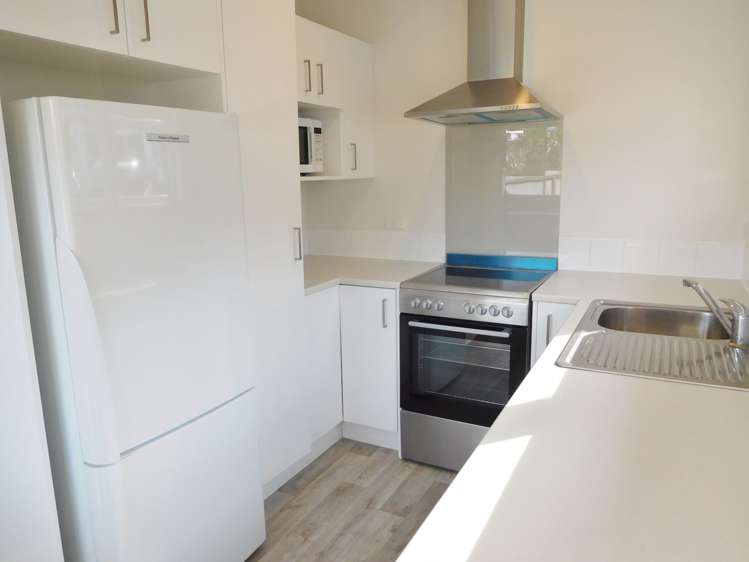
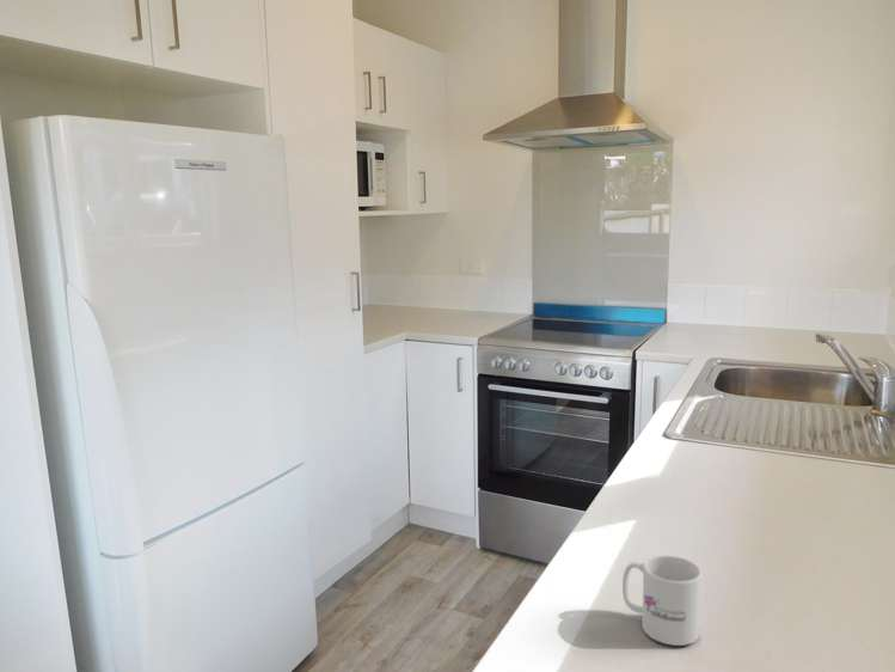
+ mug [621,554,703,647]
